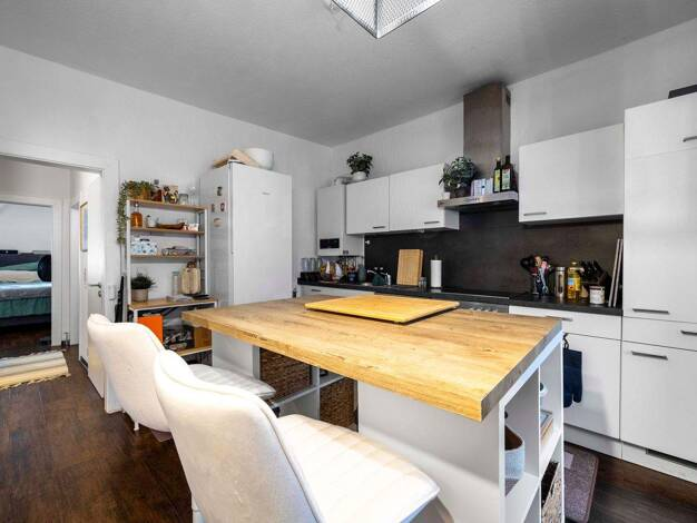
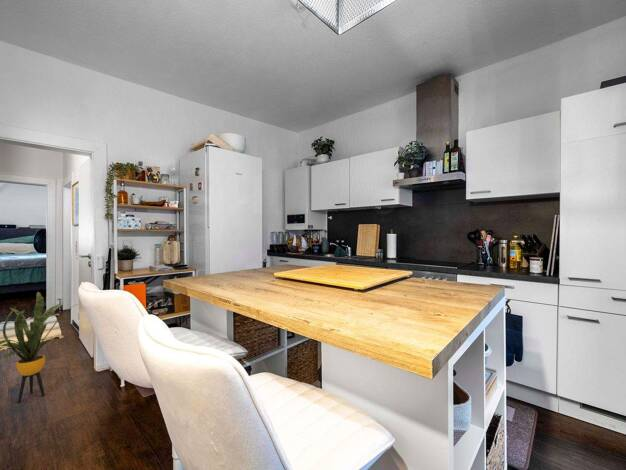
+ house plant [0,291,78,404]
